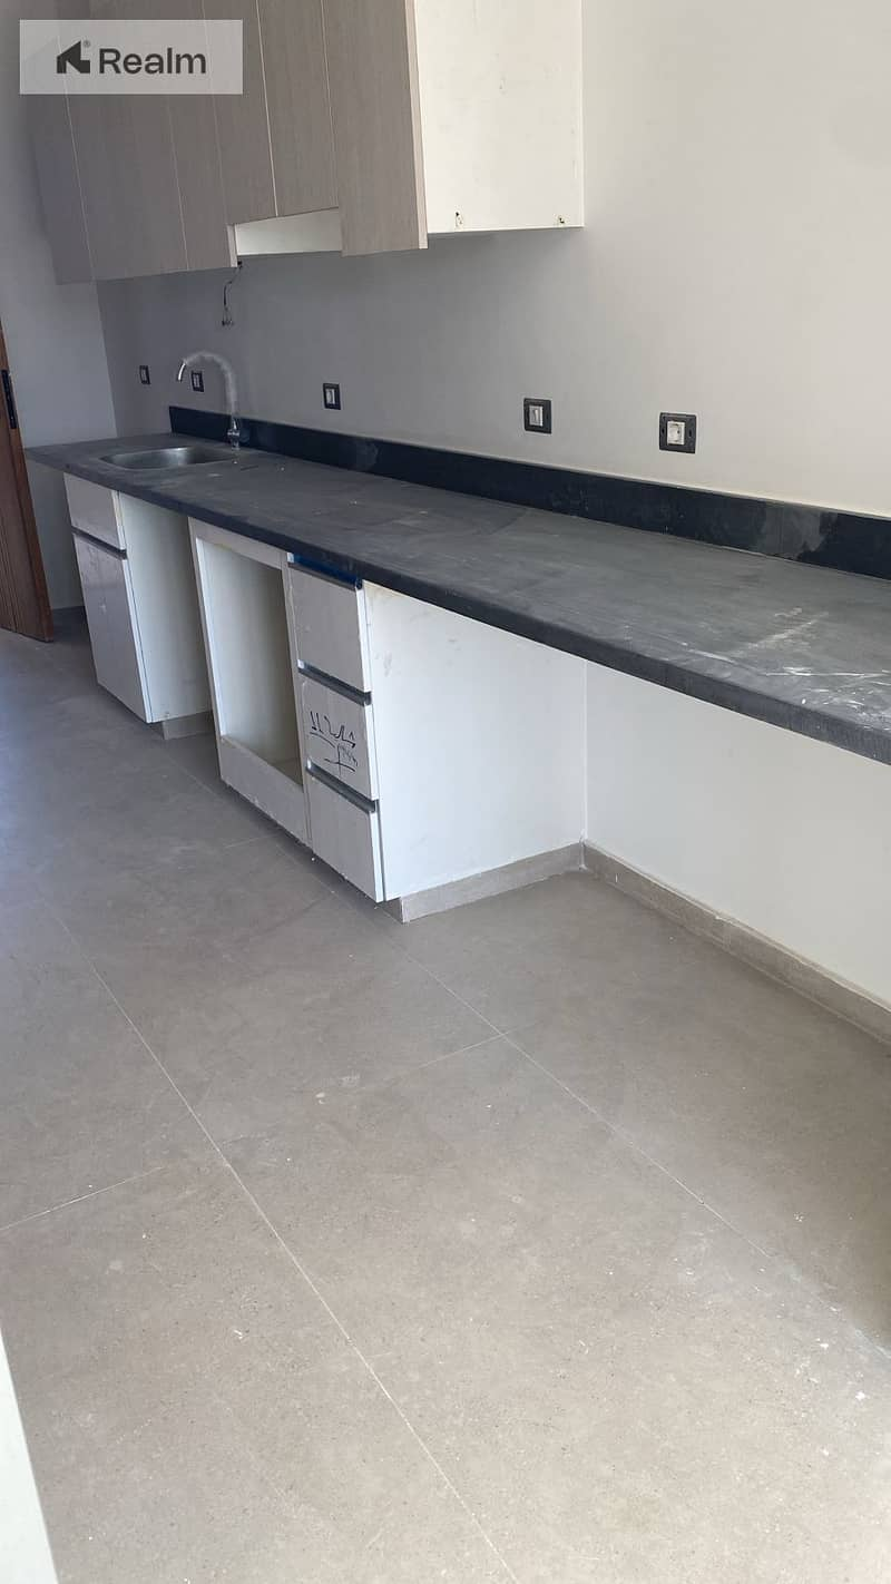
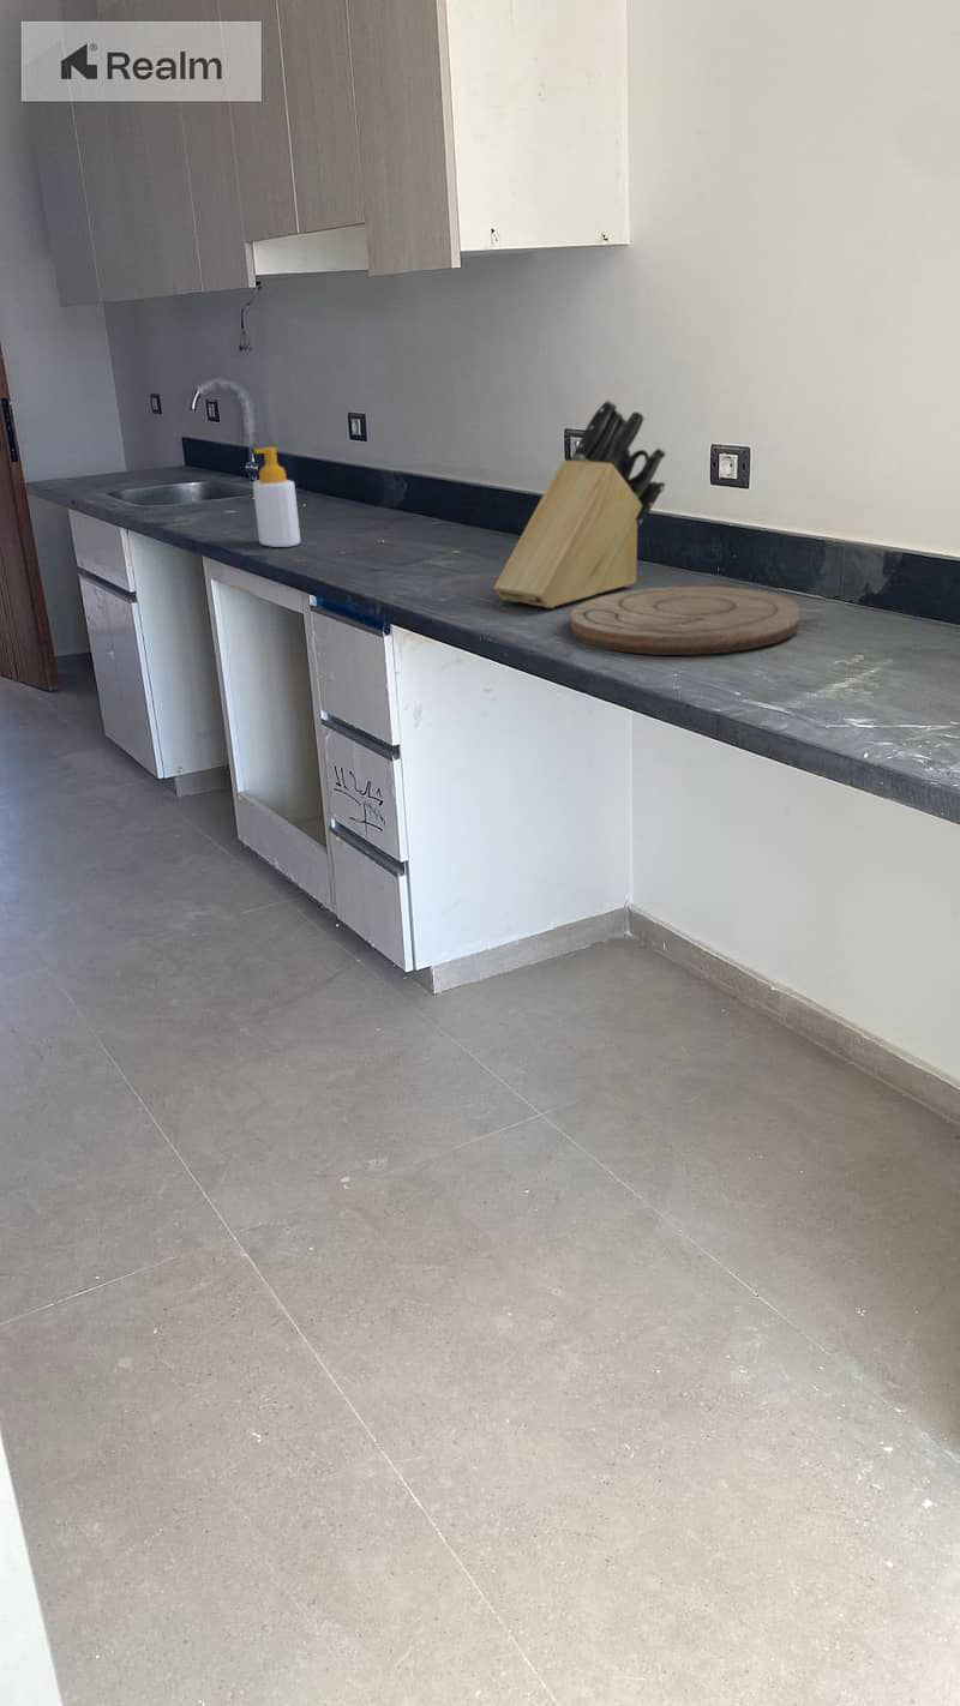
+ cutting board [569,585,800,656]
+ soap bottle [252,446,301,548]
+ knife block [492,398,667,609]
